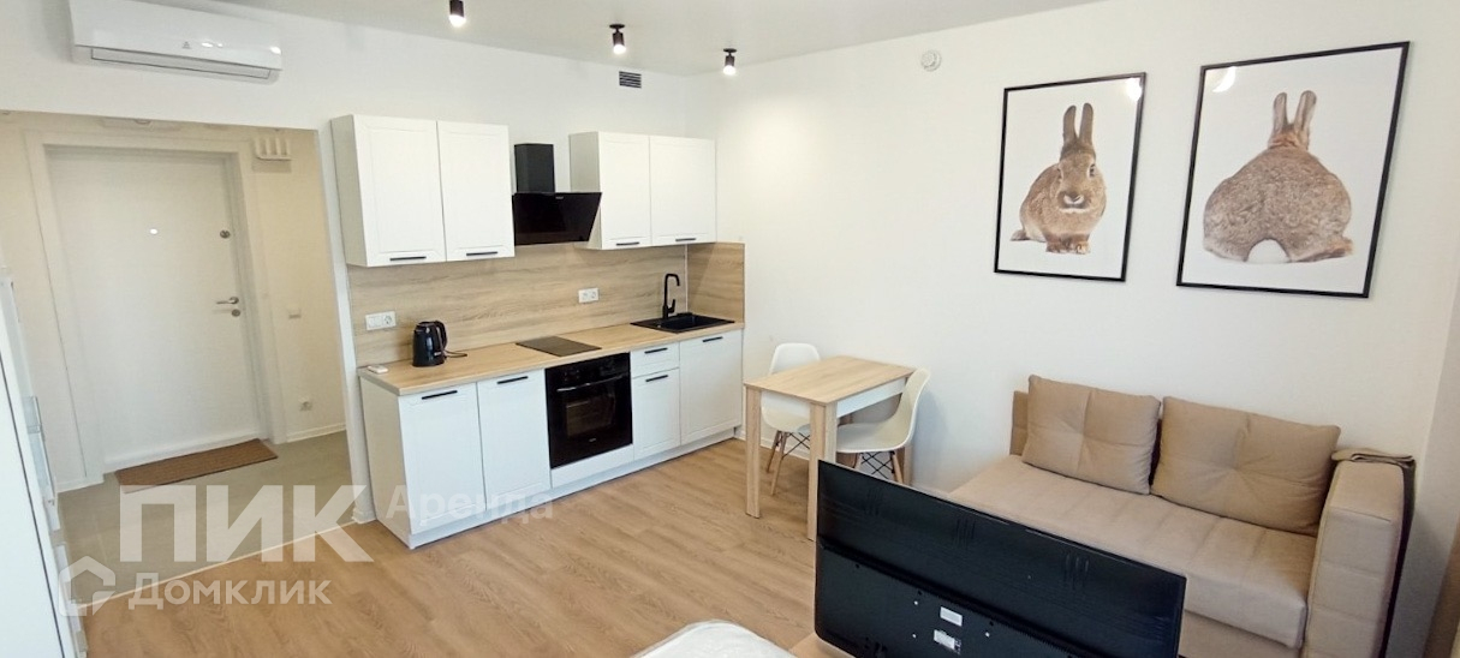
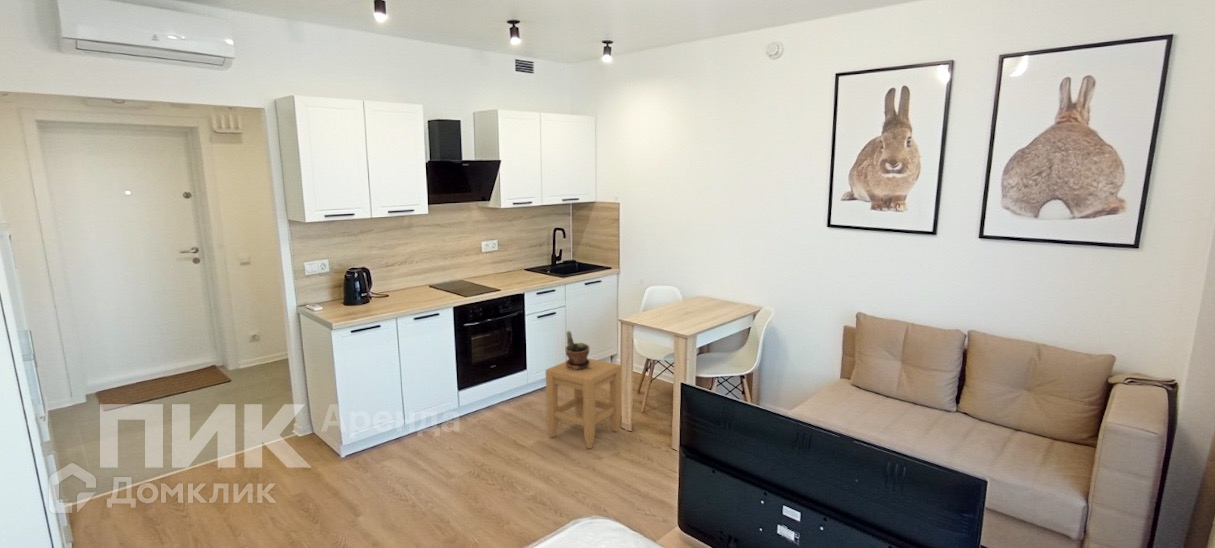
+ potted plant [564,329,591,370]
+ stool [545,357,622,450]
